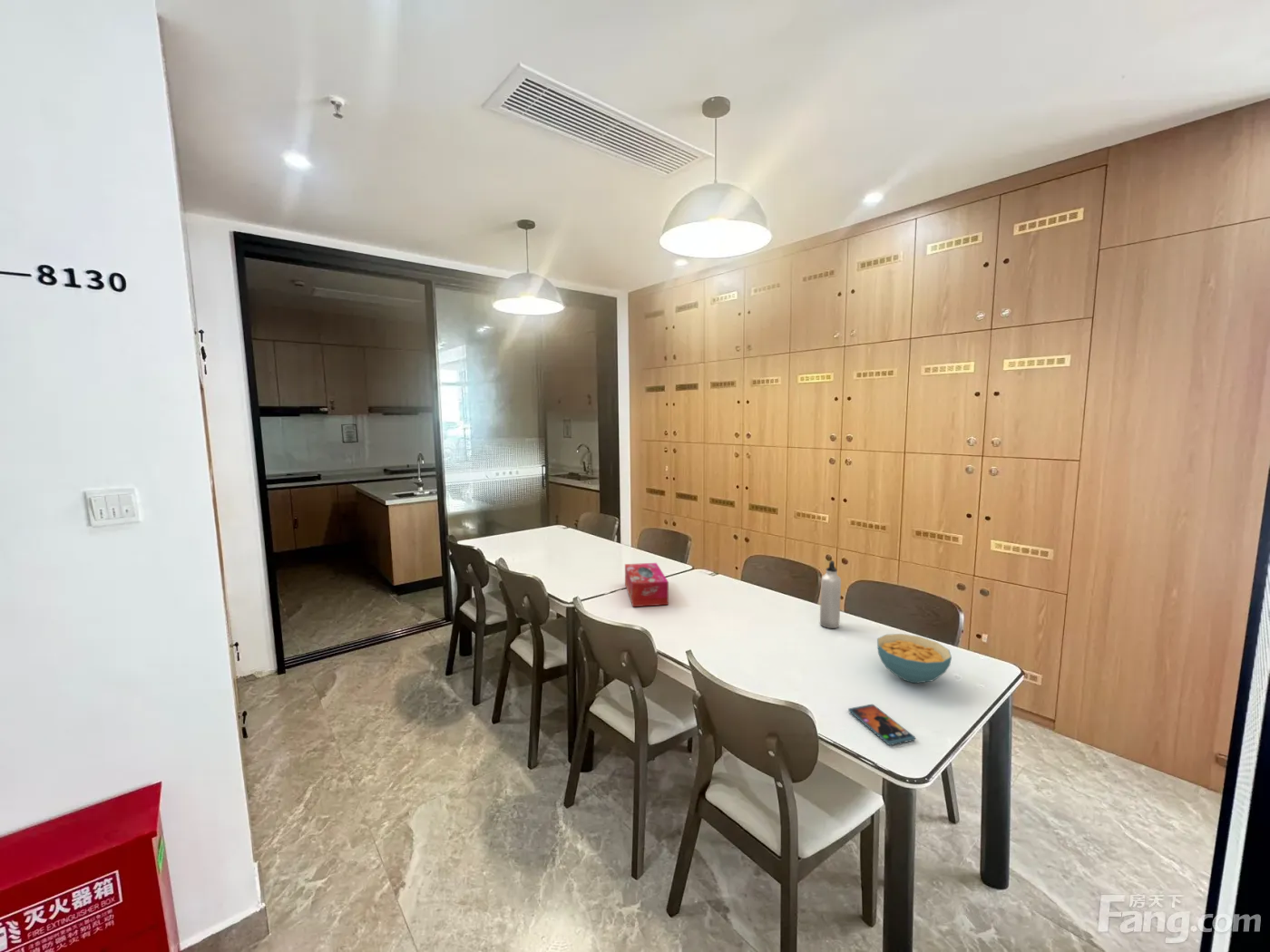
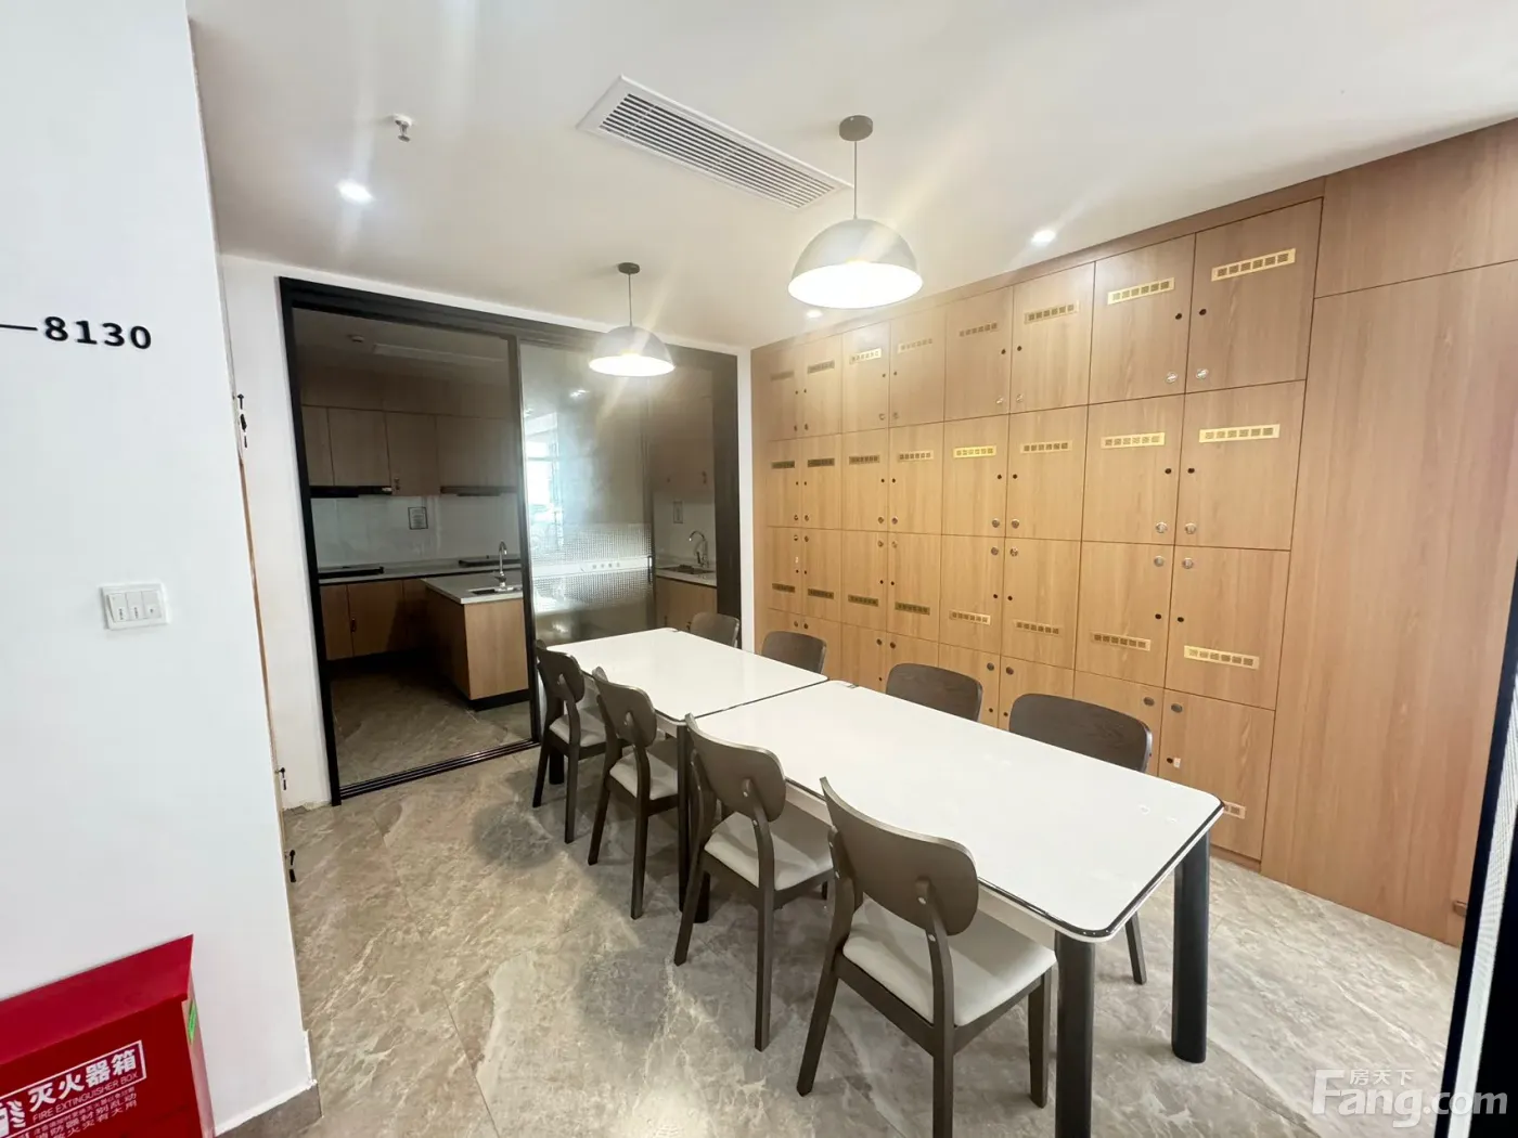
- smartphone [847,704,916,746]
- tissue box [624,562,669,607]
- water bottle [819,559,842,629]
- cereal bowl [876,633,953,684]
